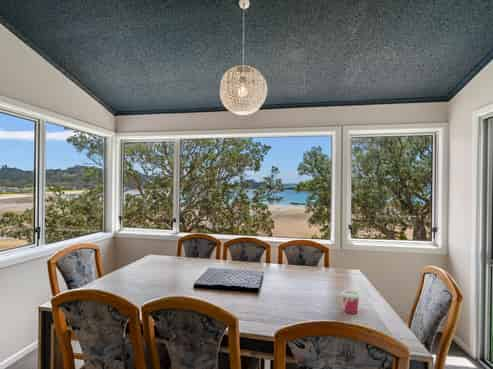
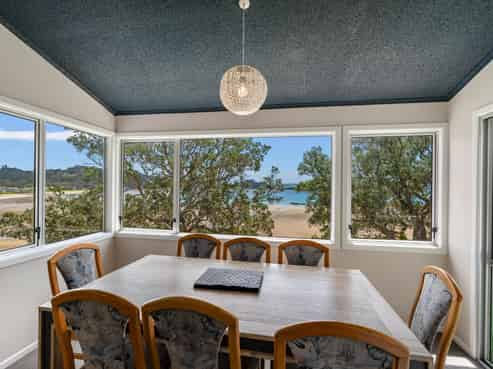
- cup [340,289,361,315]
